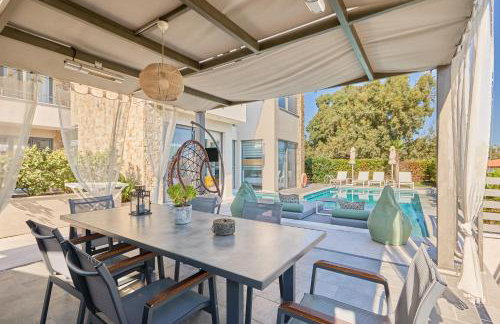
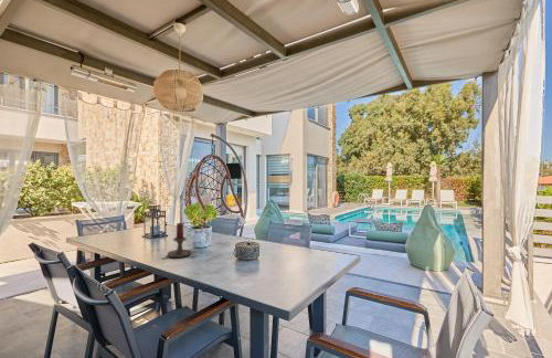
+ candle holder [167,222,198,259]
